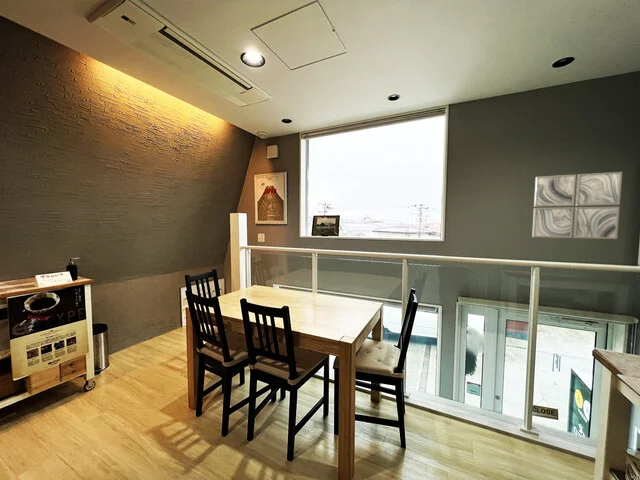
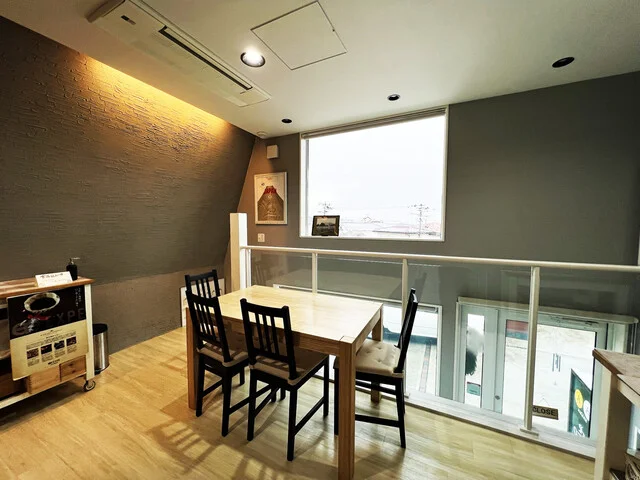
- wall art [531,171,623,240]
